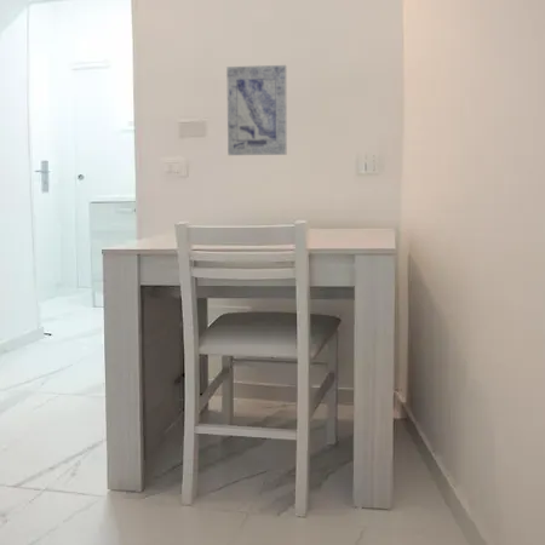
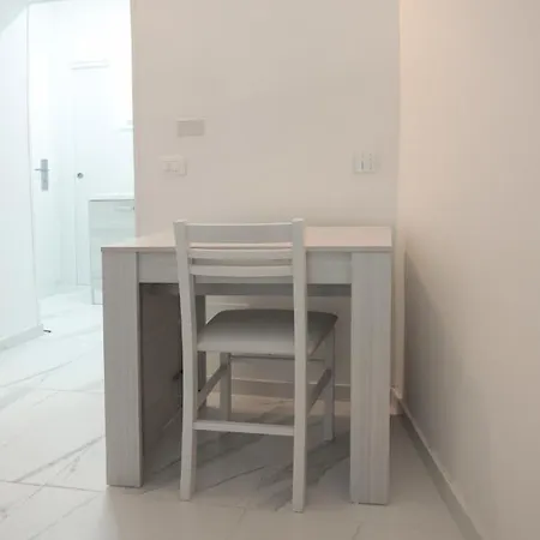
- wall art [225,64,287,156]
